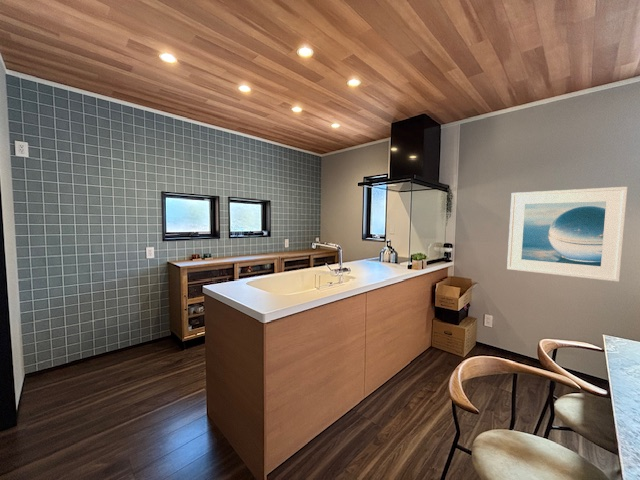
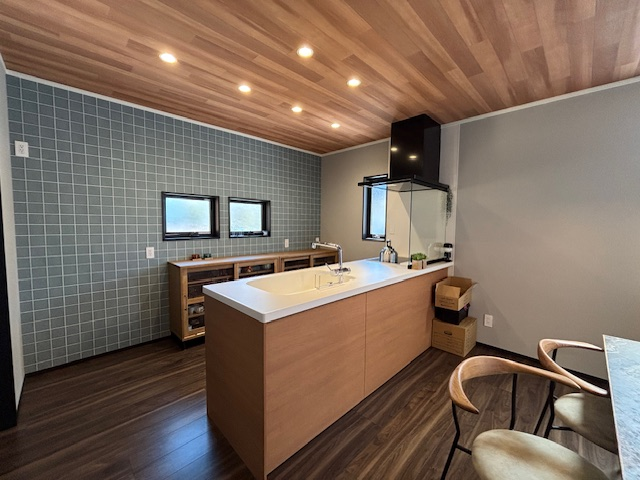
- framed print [506,186,629,283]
